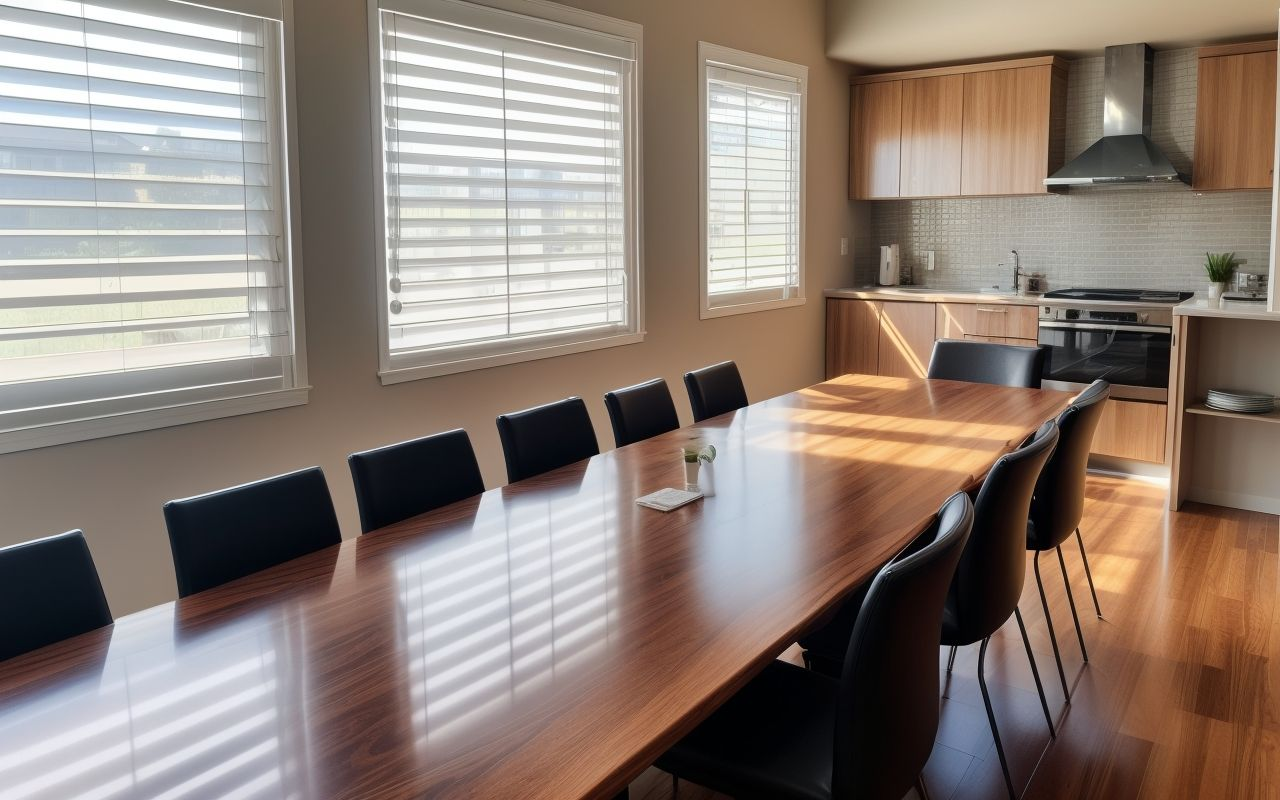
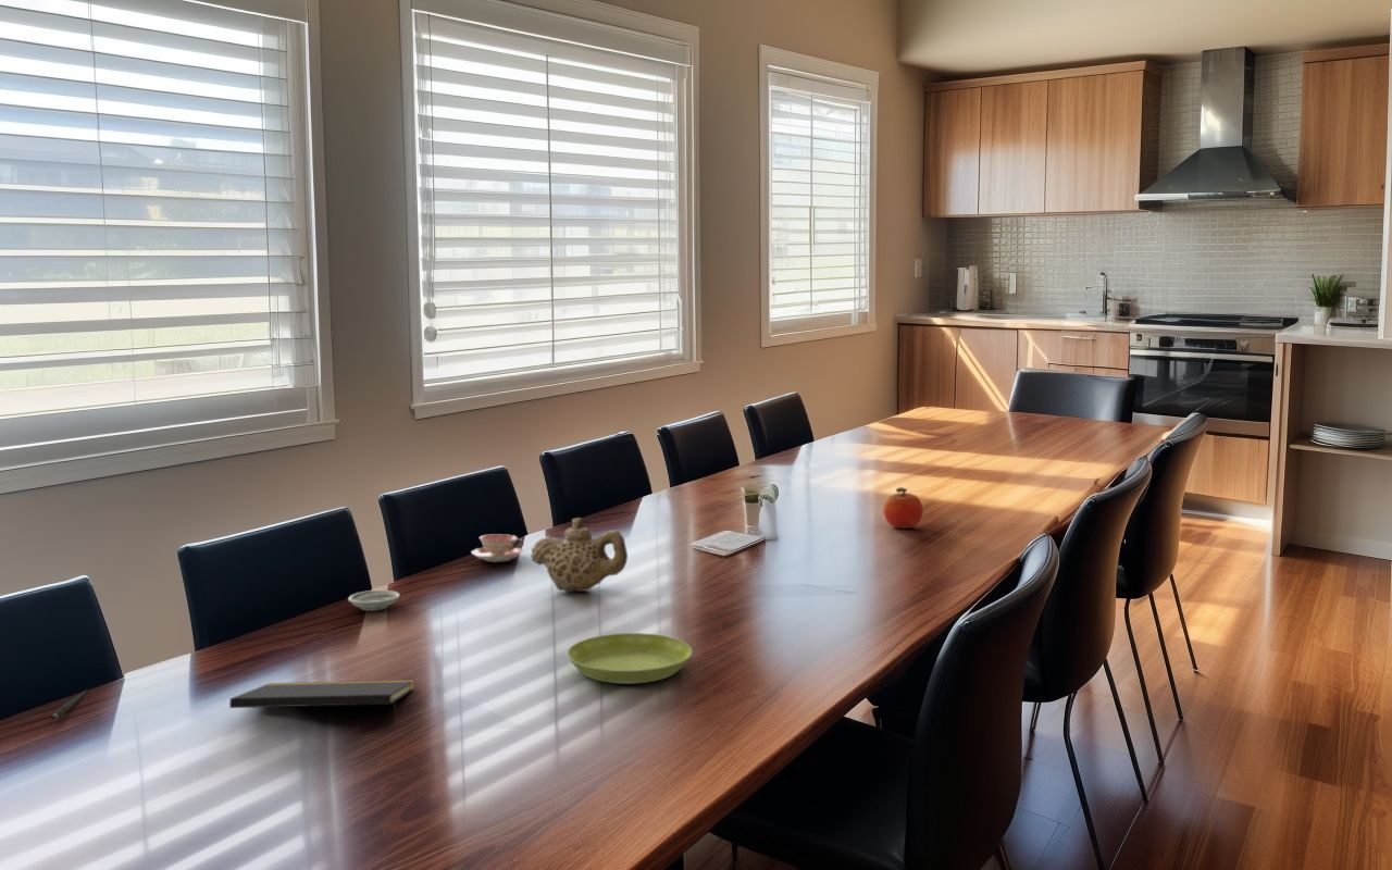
+ notepad [228,679,415,725]
+ fruit [882,486,924,530]
+ teacup [470,533,525,563]
+ saucer [566,632,694,685]
+ saucer [347,589,401,612]
+ pen [51,689,88,720]
+ teapot [530,517,629,593]
